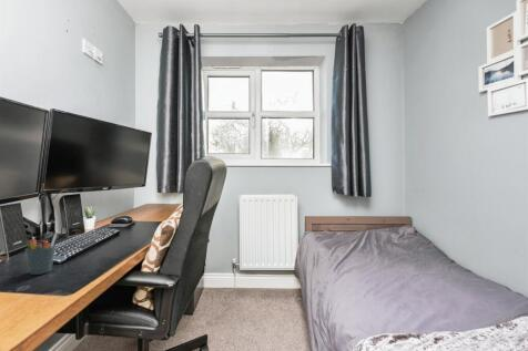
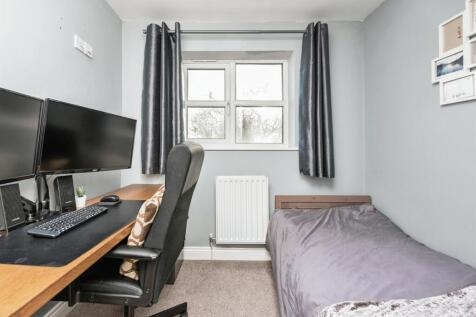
- pen holder [24,233,58,276]
